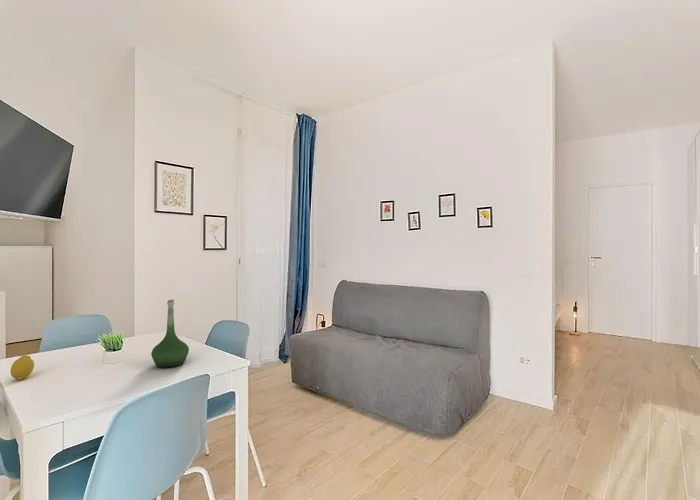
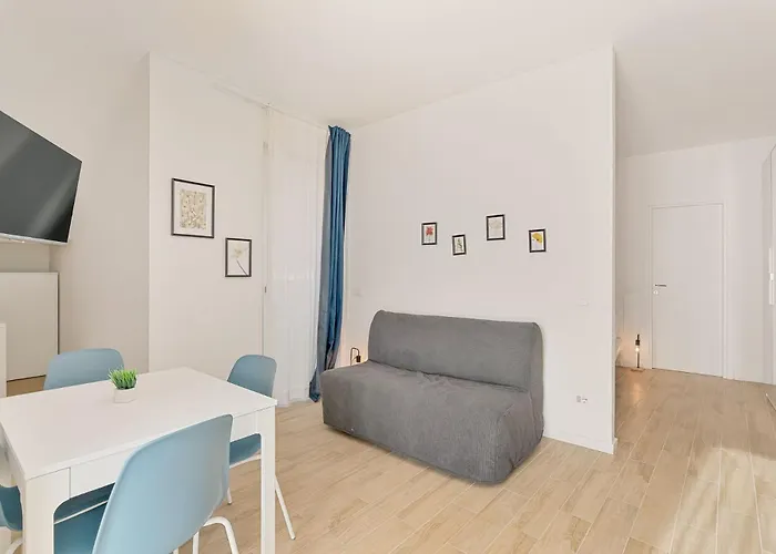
- vase [150,298,190,369]
- fruit [10,354,35,381]
